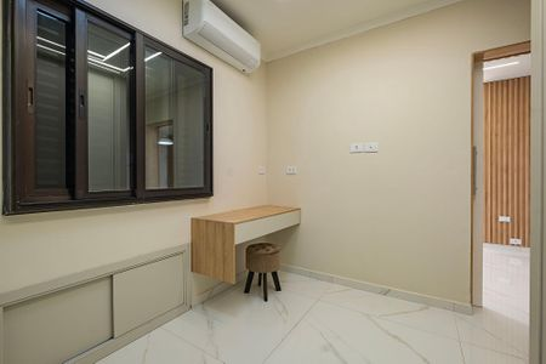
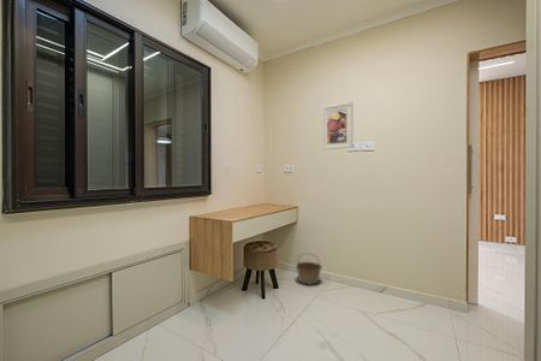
+ basket [295,251,323,286]
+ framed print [321,101,353,150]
